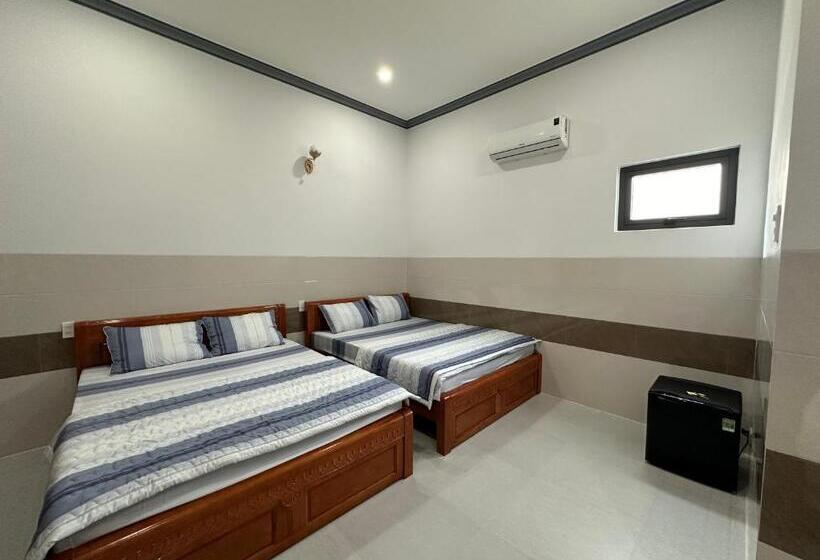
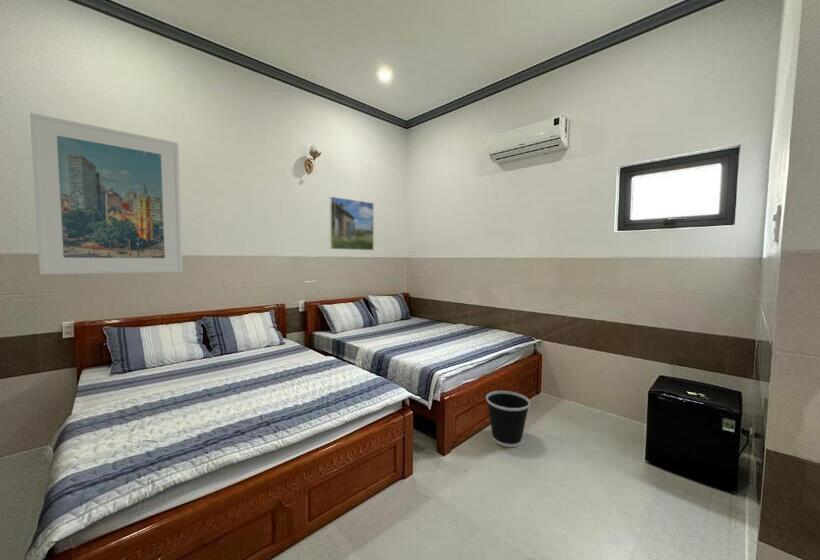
+ wastebasket [485,390,531,448]
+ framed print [329,196,375,251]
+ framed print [29,112,183,275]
